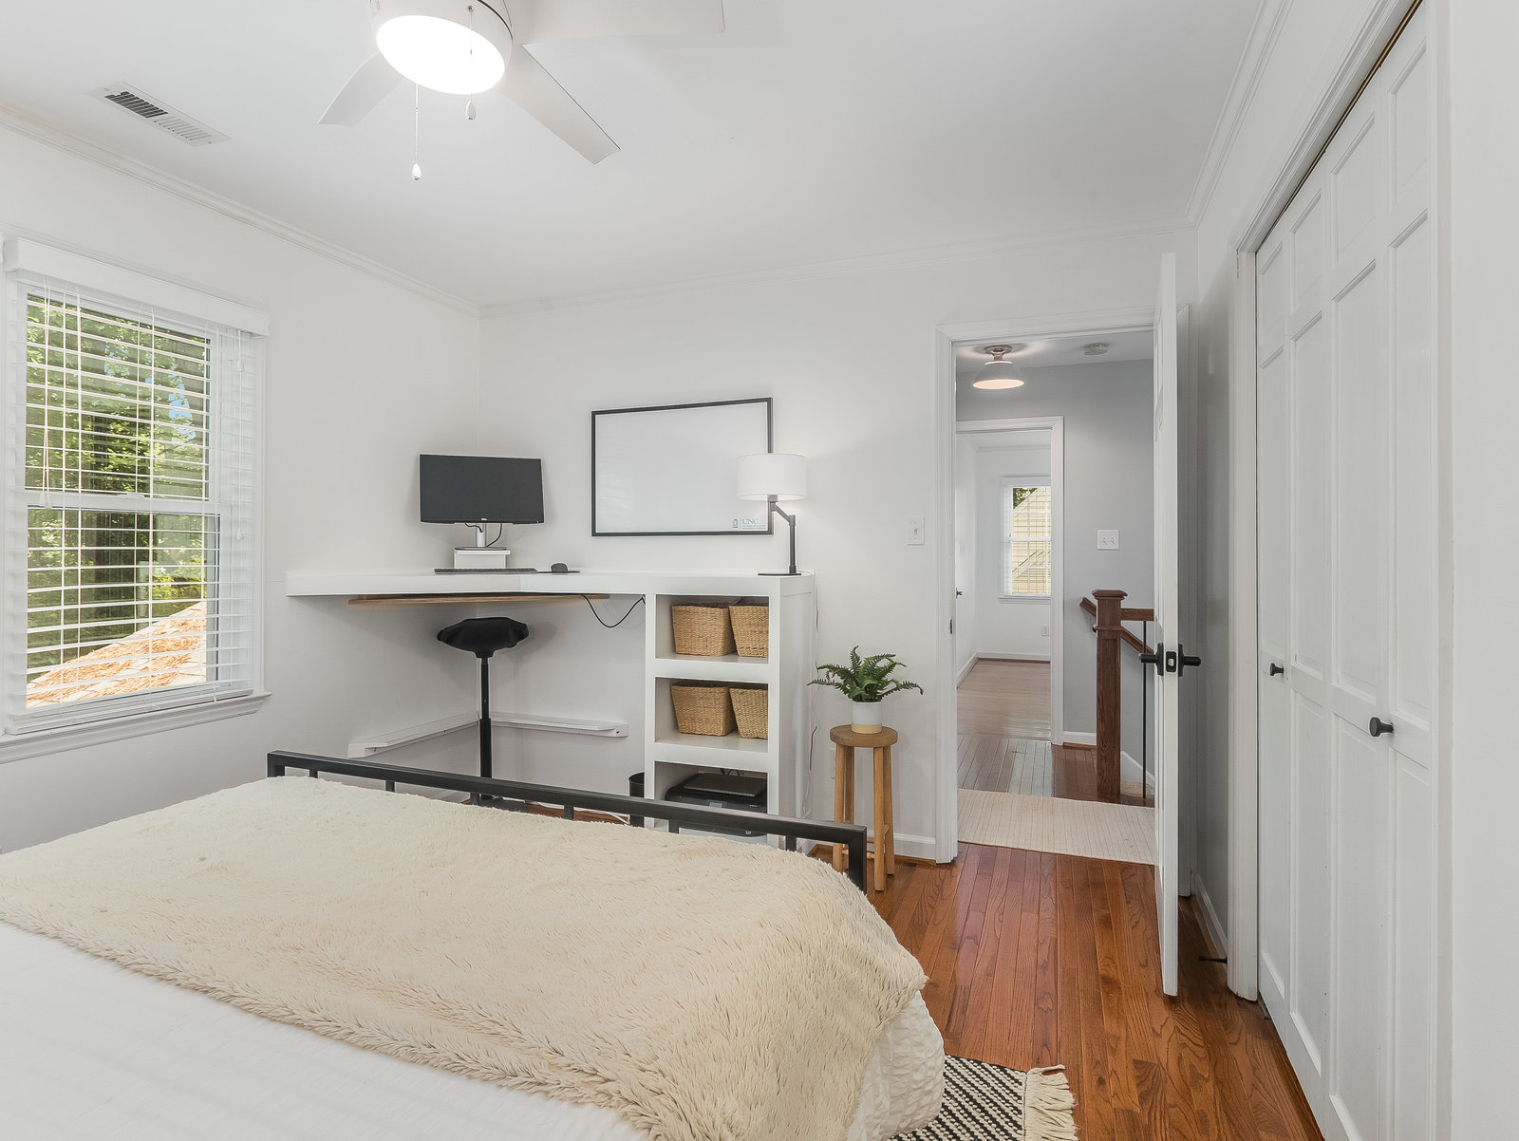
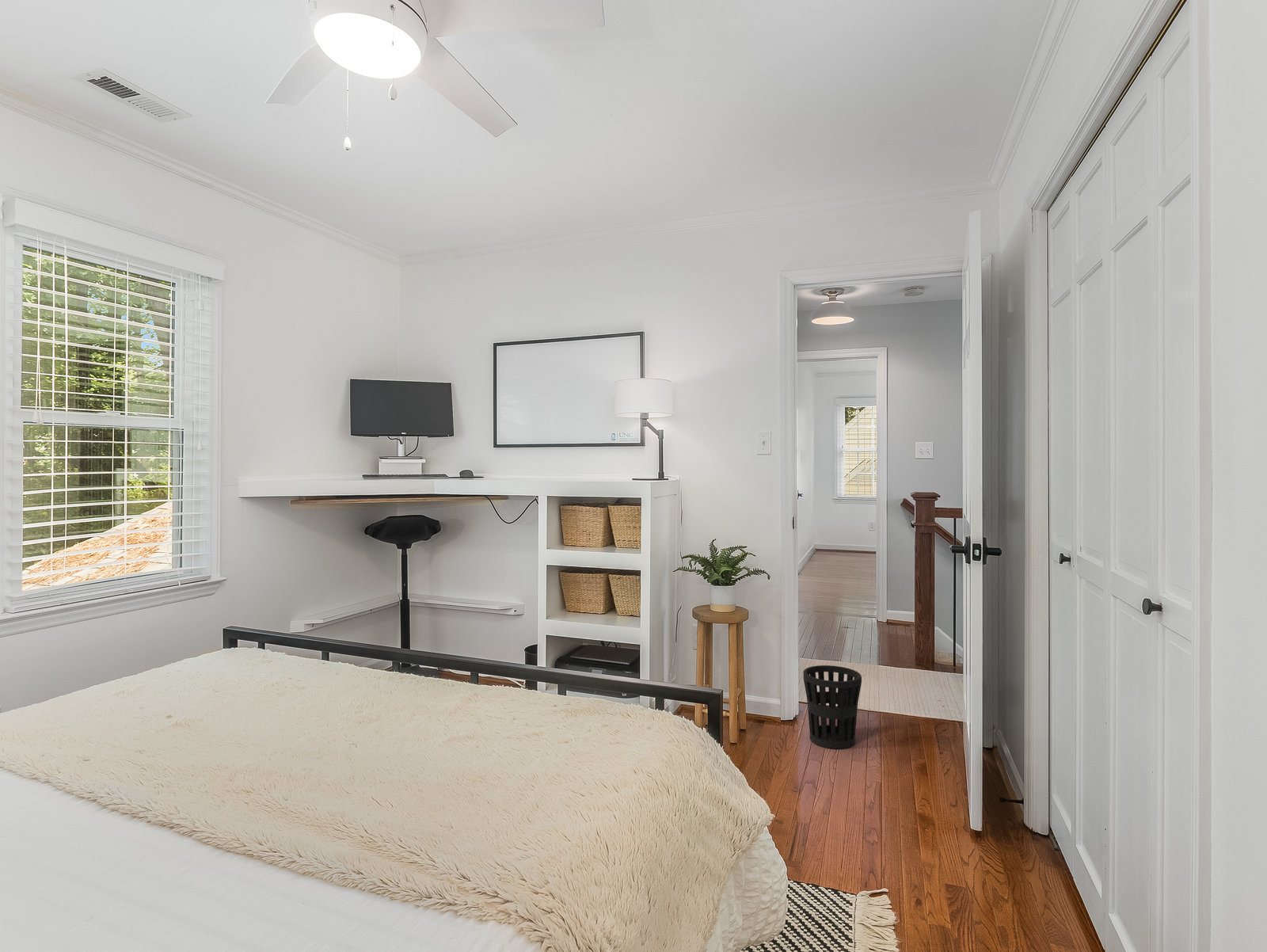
+ wastebasket [803,664,862,749]
